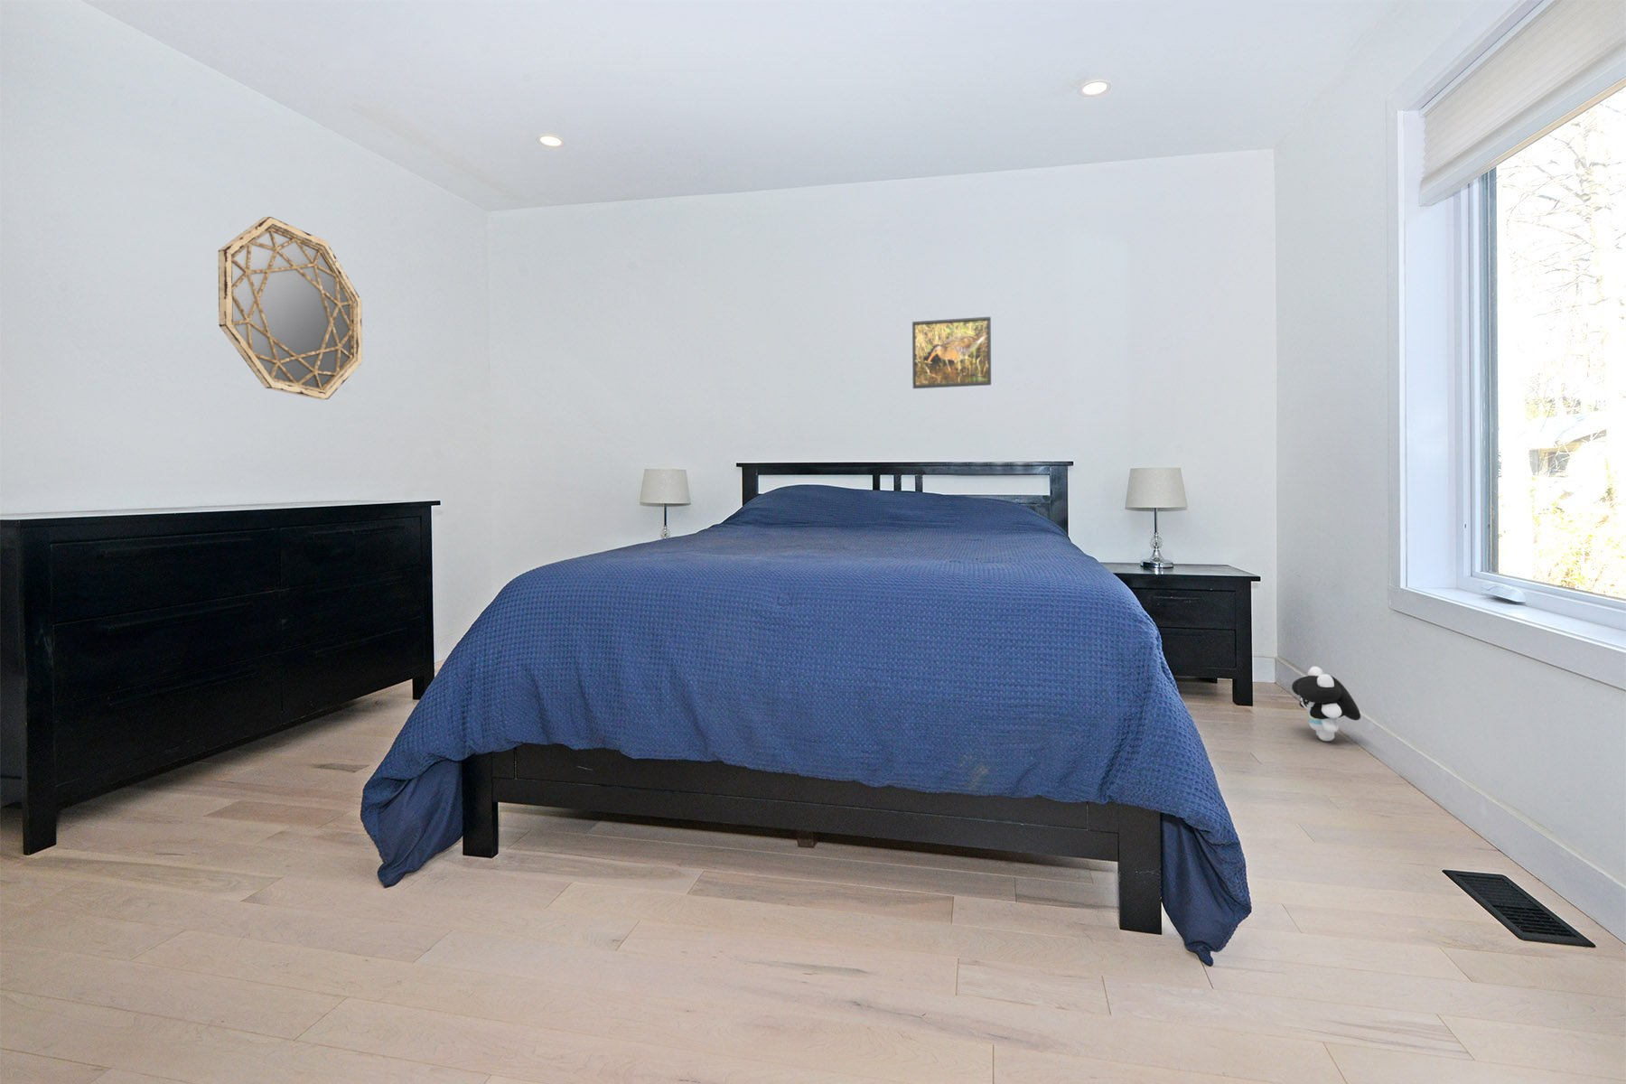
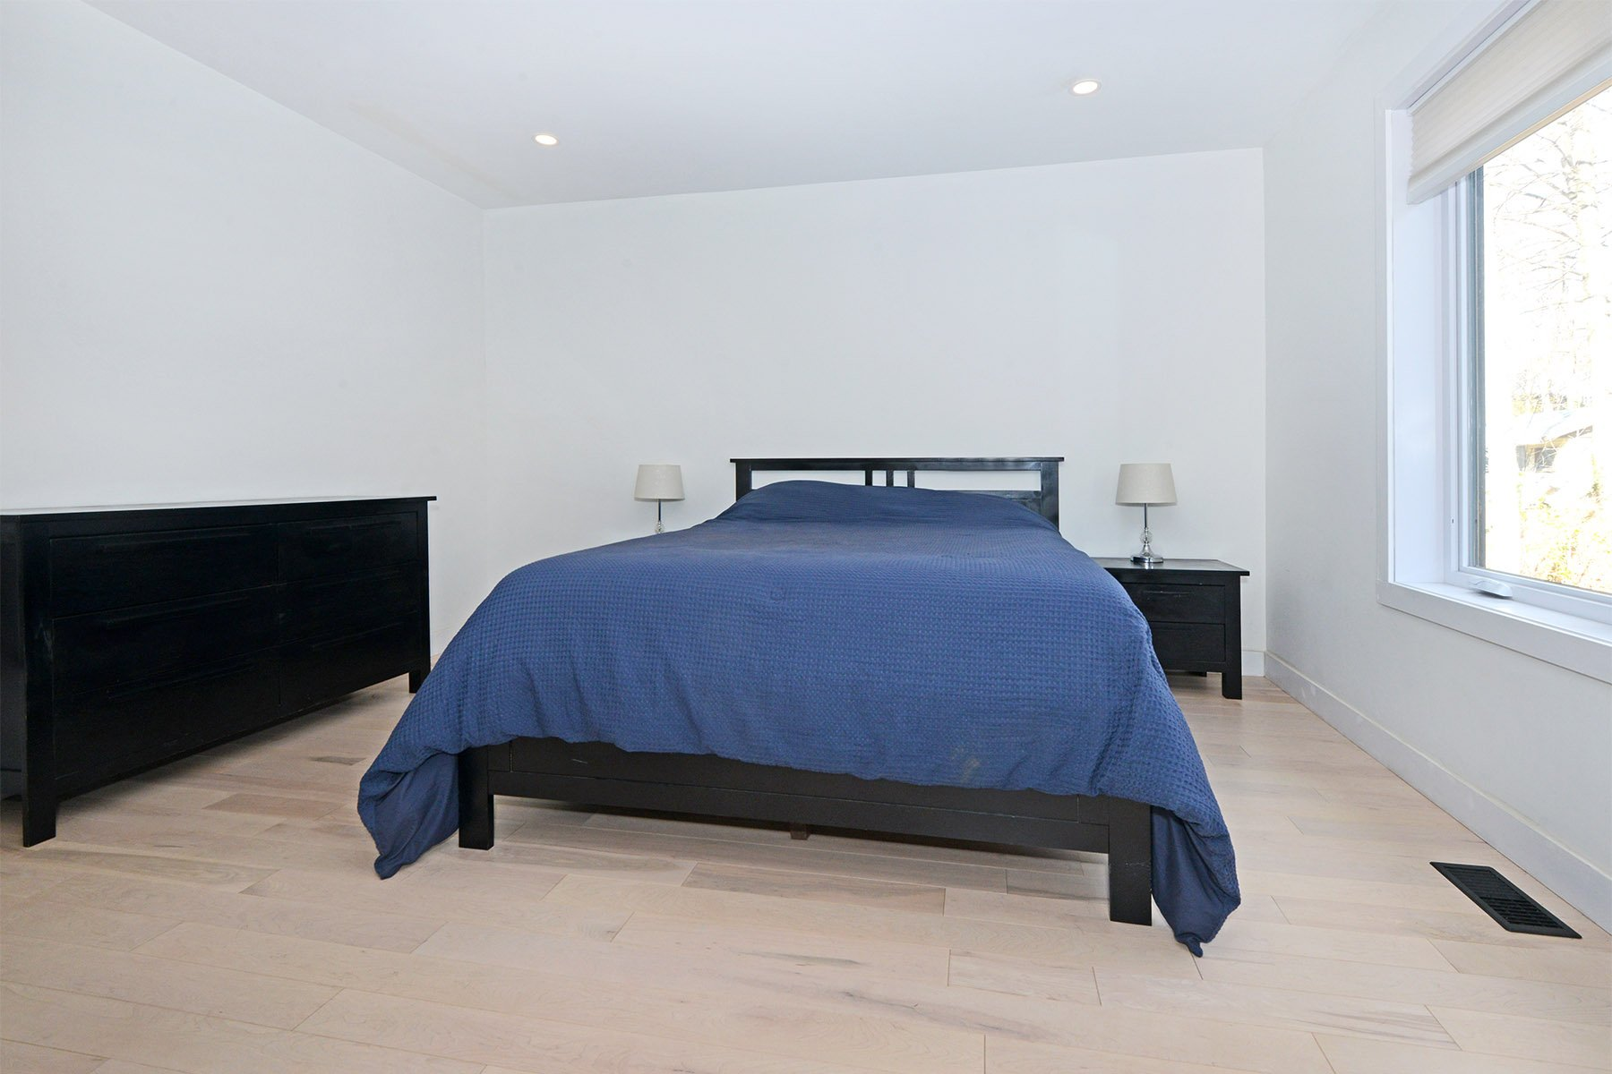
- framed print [911,316,992,390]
- plush toy [1291,665,1361,742]
- home mirror [218,215,363,400]
